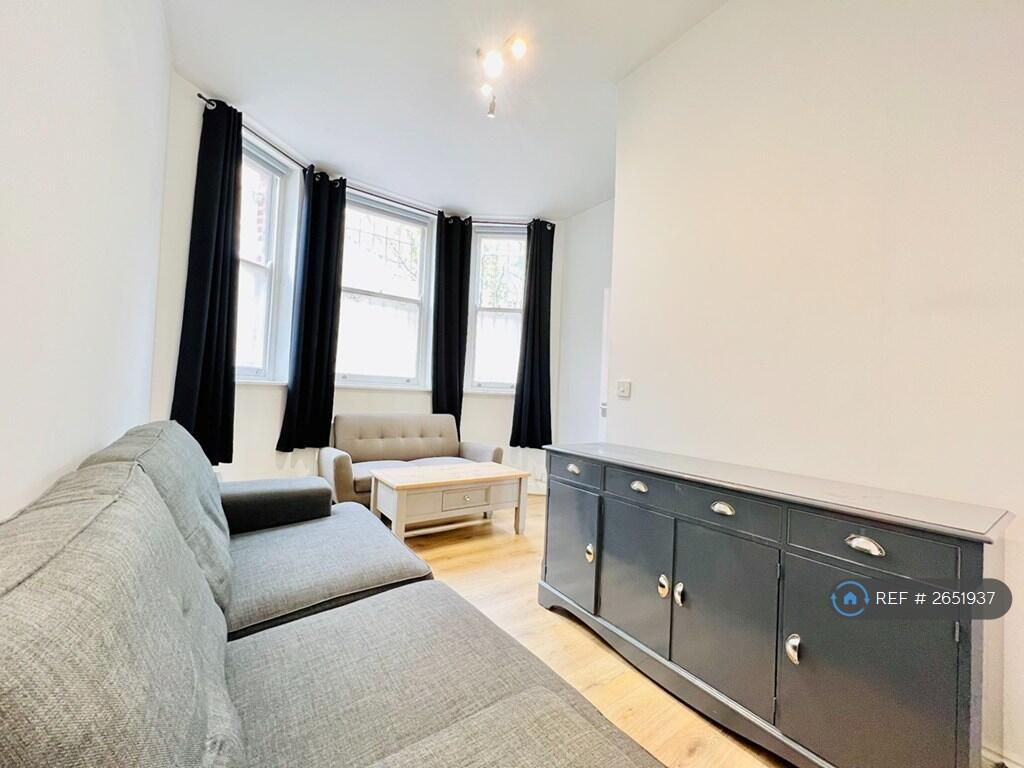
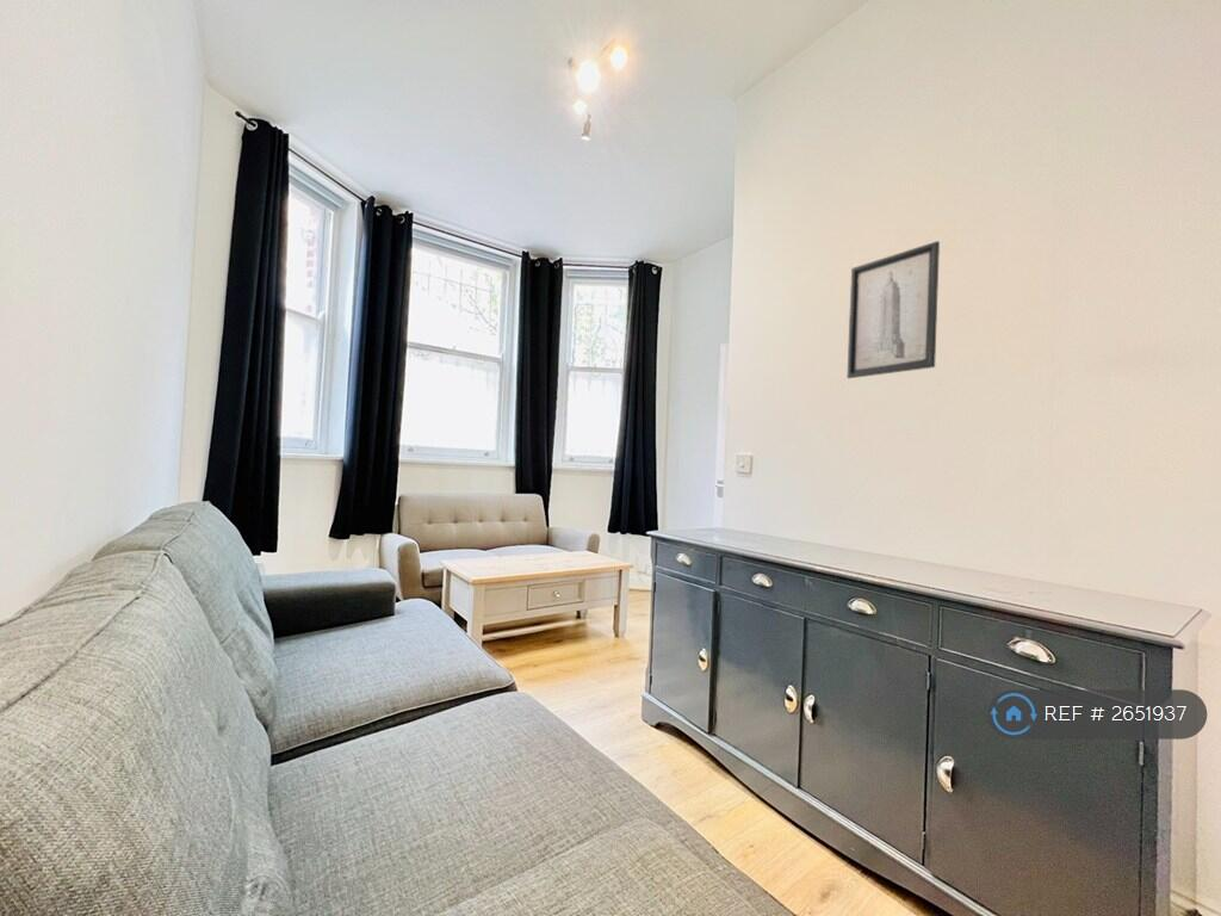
+ wall art [845,240,941,379]
